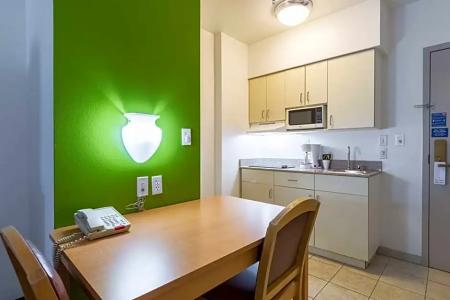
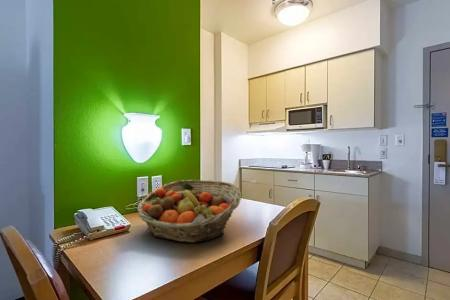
+ fruit basket [136,179,242,244]
